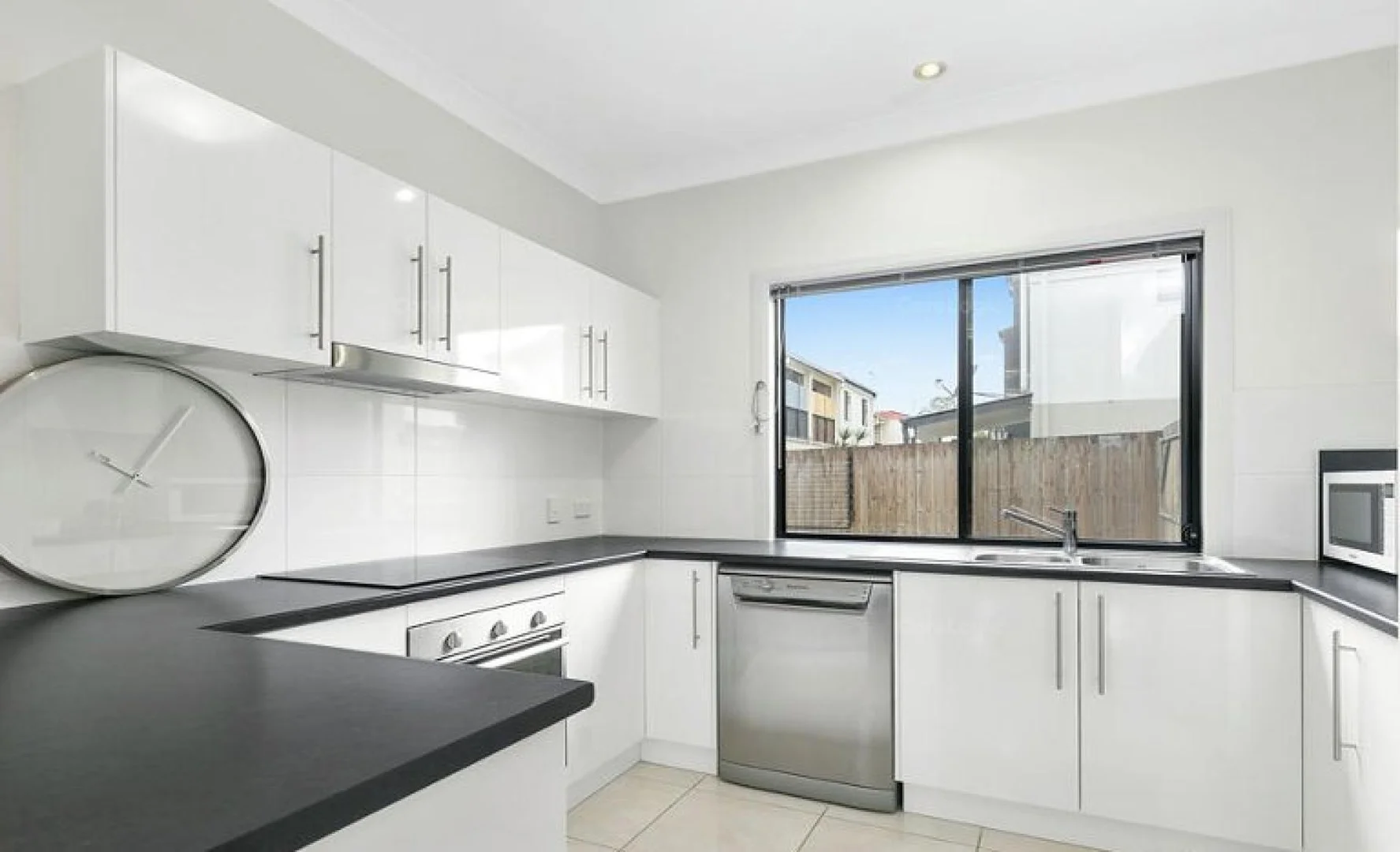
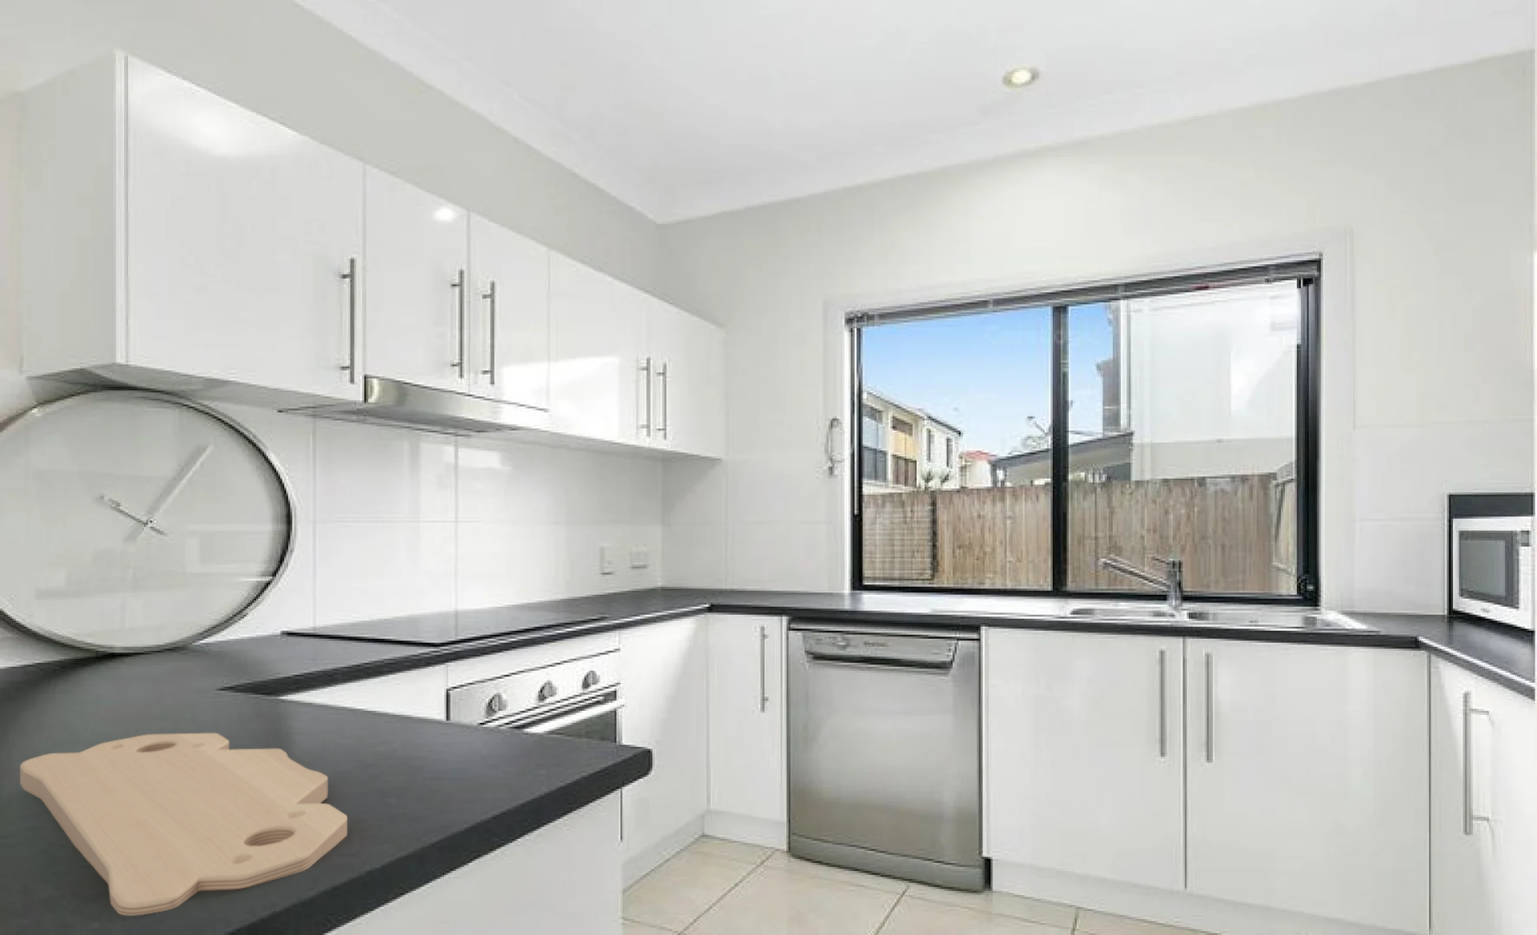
+ cutting board [19,732,348,916]
